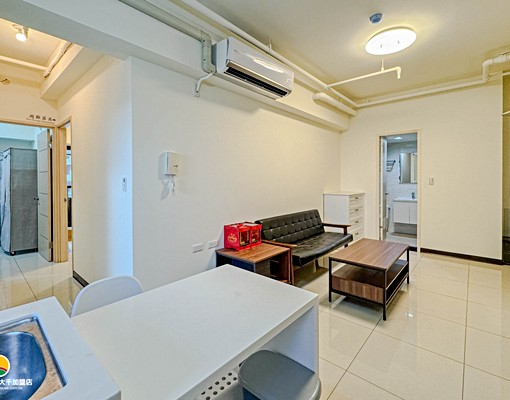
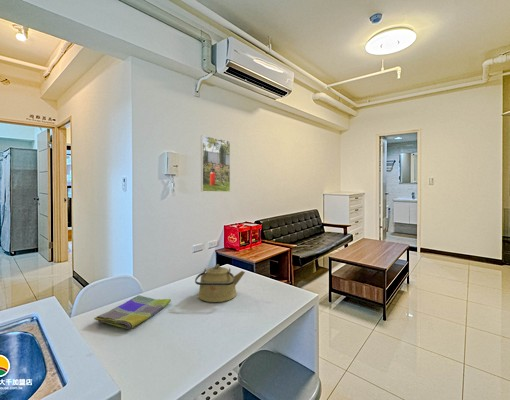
+ dish towel [93,294,172,330]
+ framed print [200,134,231,193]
+ kettle [194,263,246,303]
